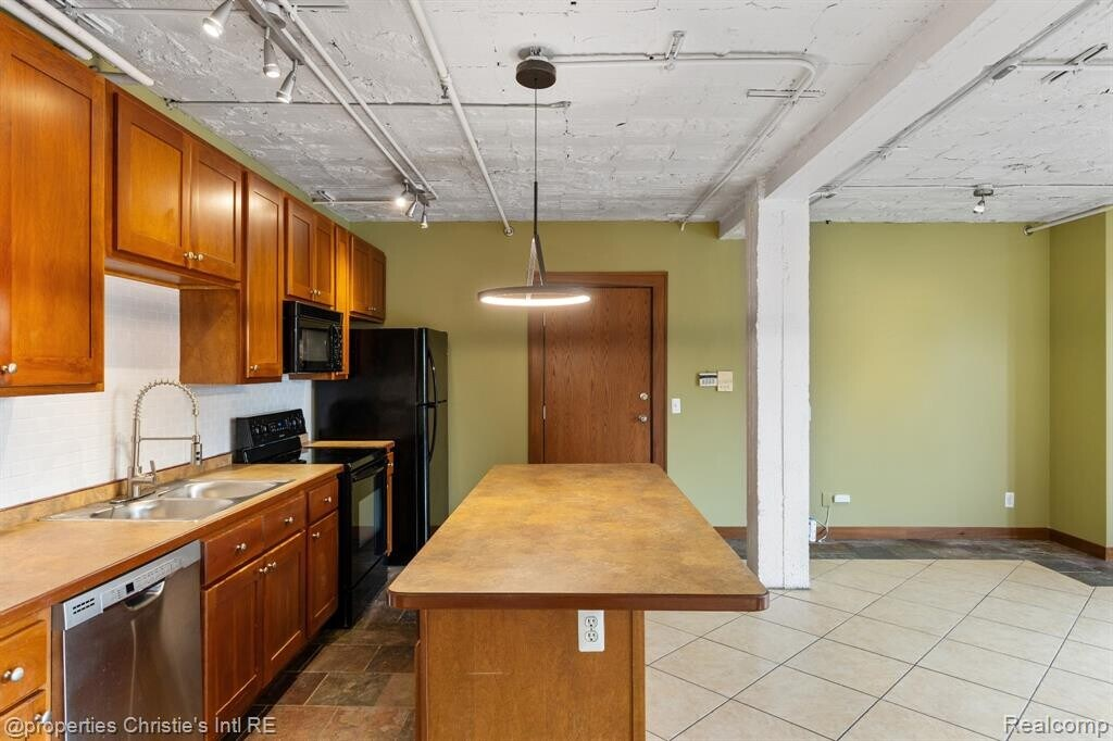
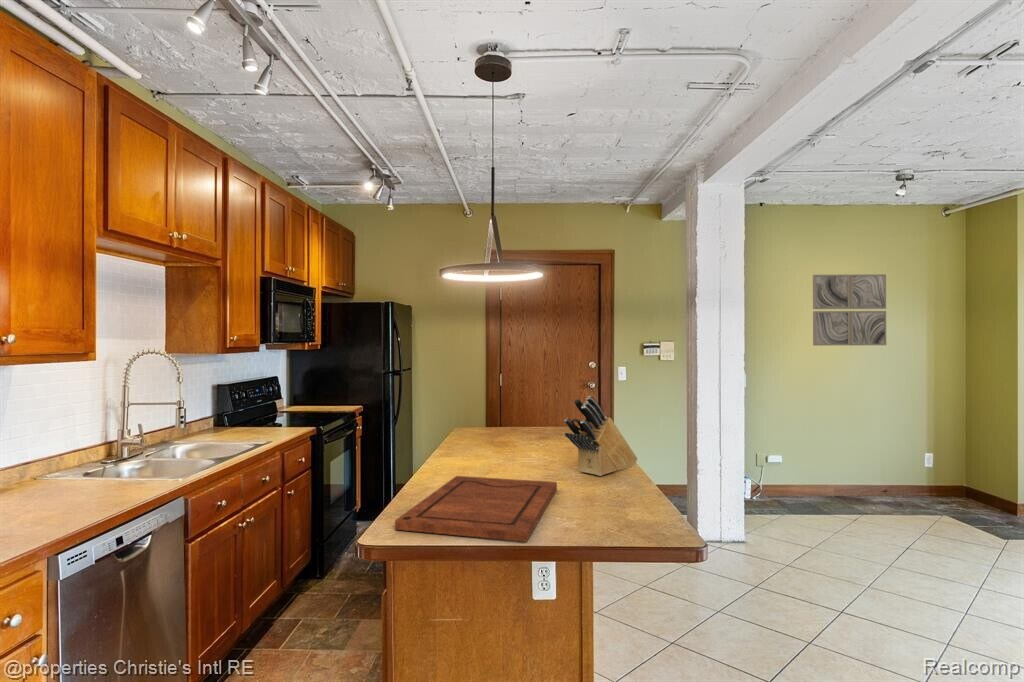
+ knife block [563,395,638,477]
+ cutting board [394,475,558,542]
+ wall art [812,273,887,347]
